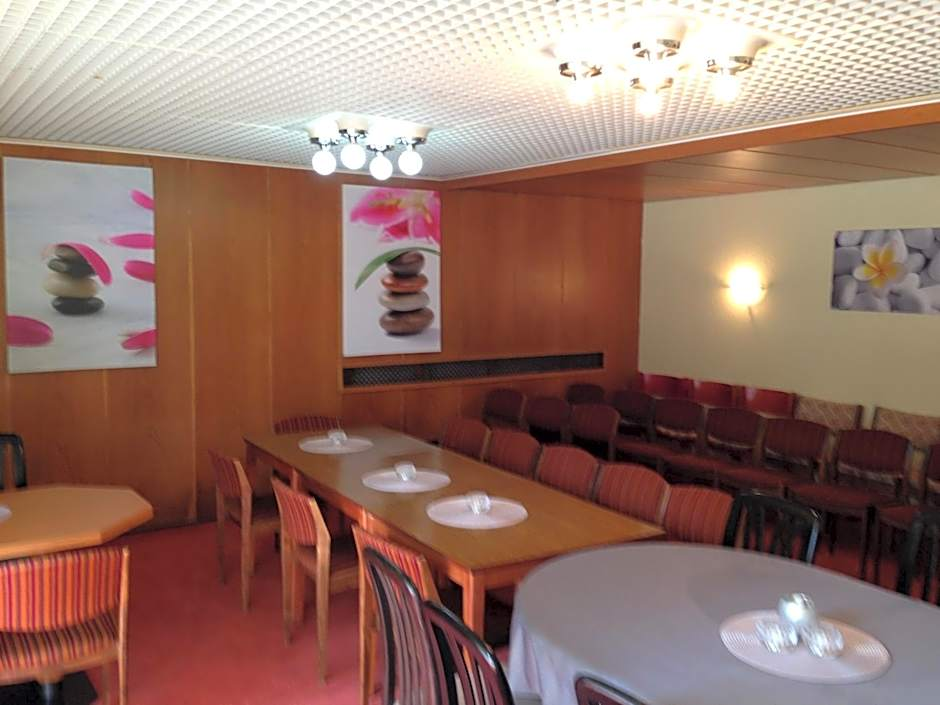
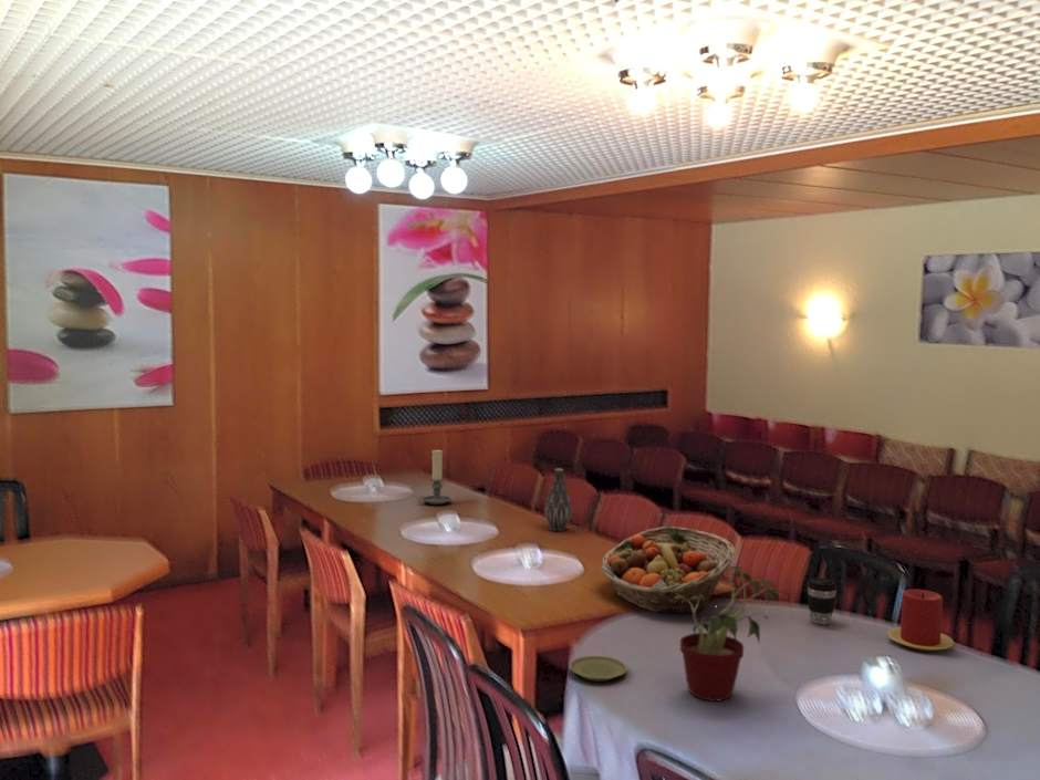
+ plate [569,655,628,682]
+ candle holder [417,449,453,506]
+ fruit basket [601,526,736,614]
+ vase [543,468,573,532]
+ coffee cup [805,576,839,625]
+ potted plant [674,559,782,703]
+ candle [886,589,955,652]
